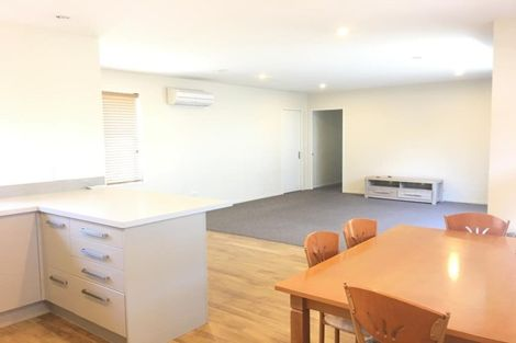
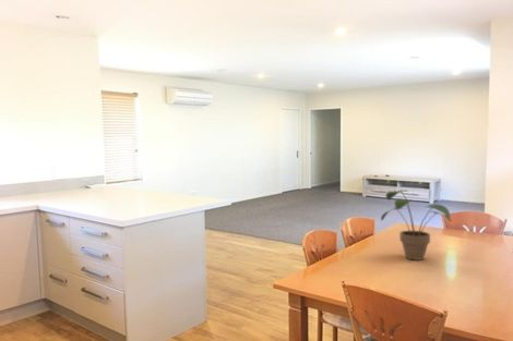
+ potted plant [380,188,452,261]
